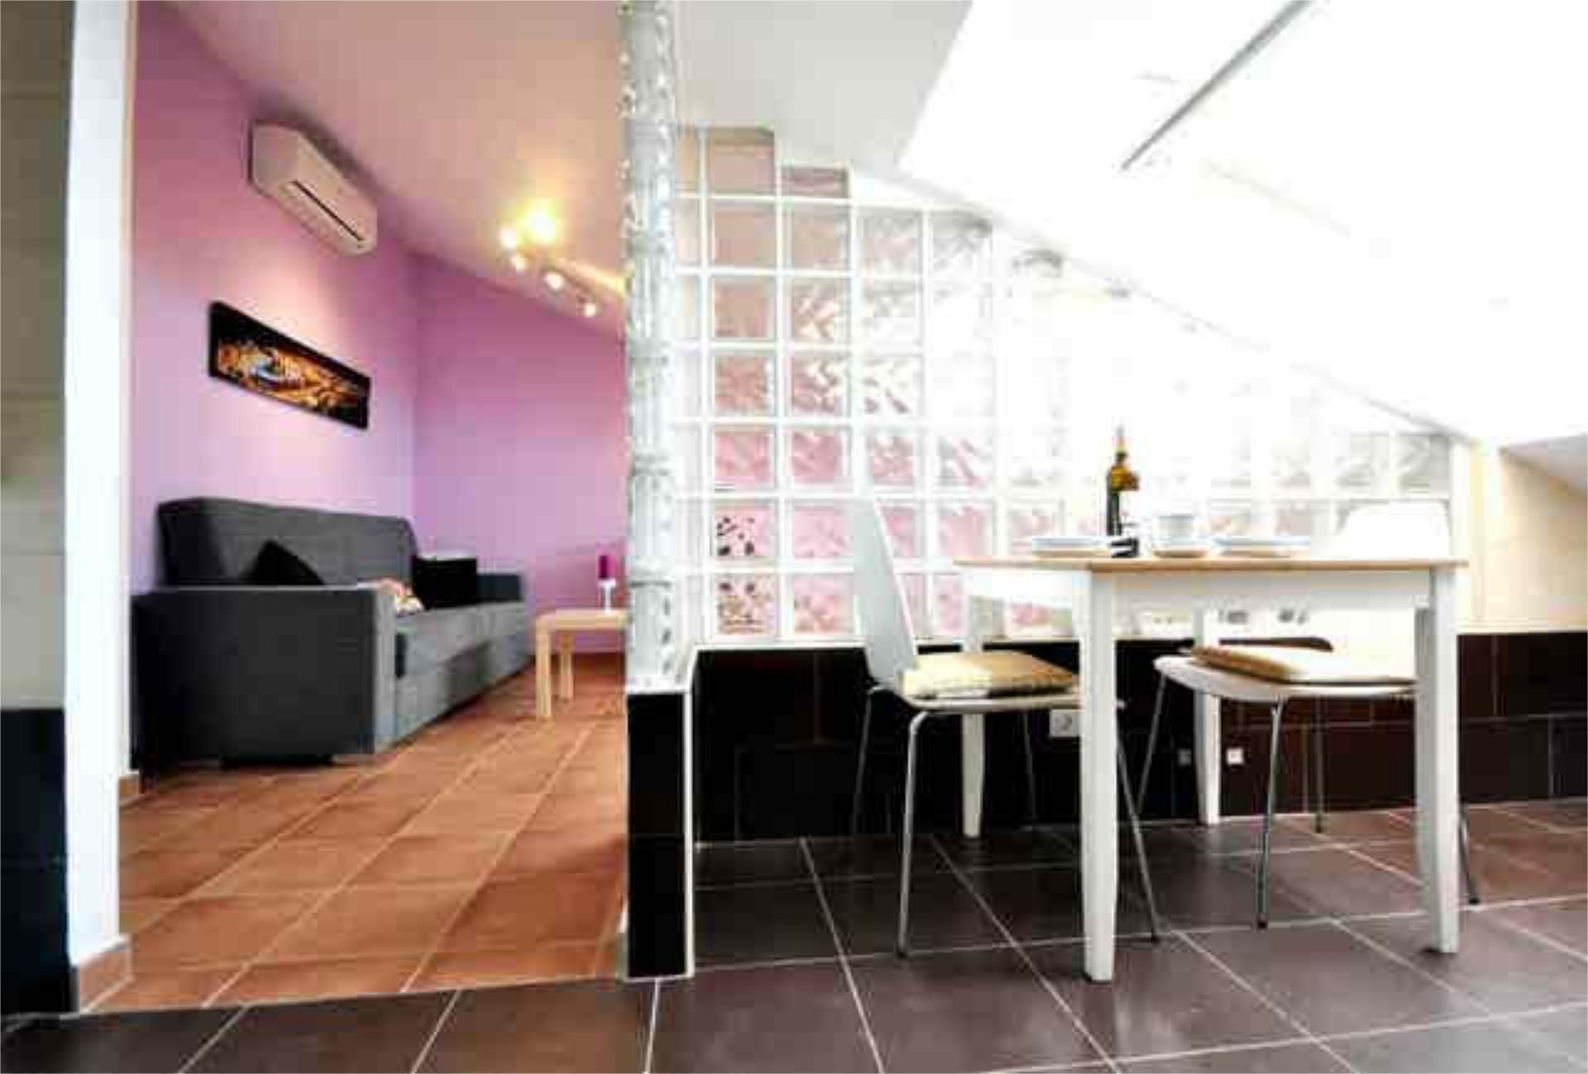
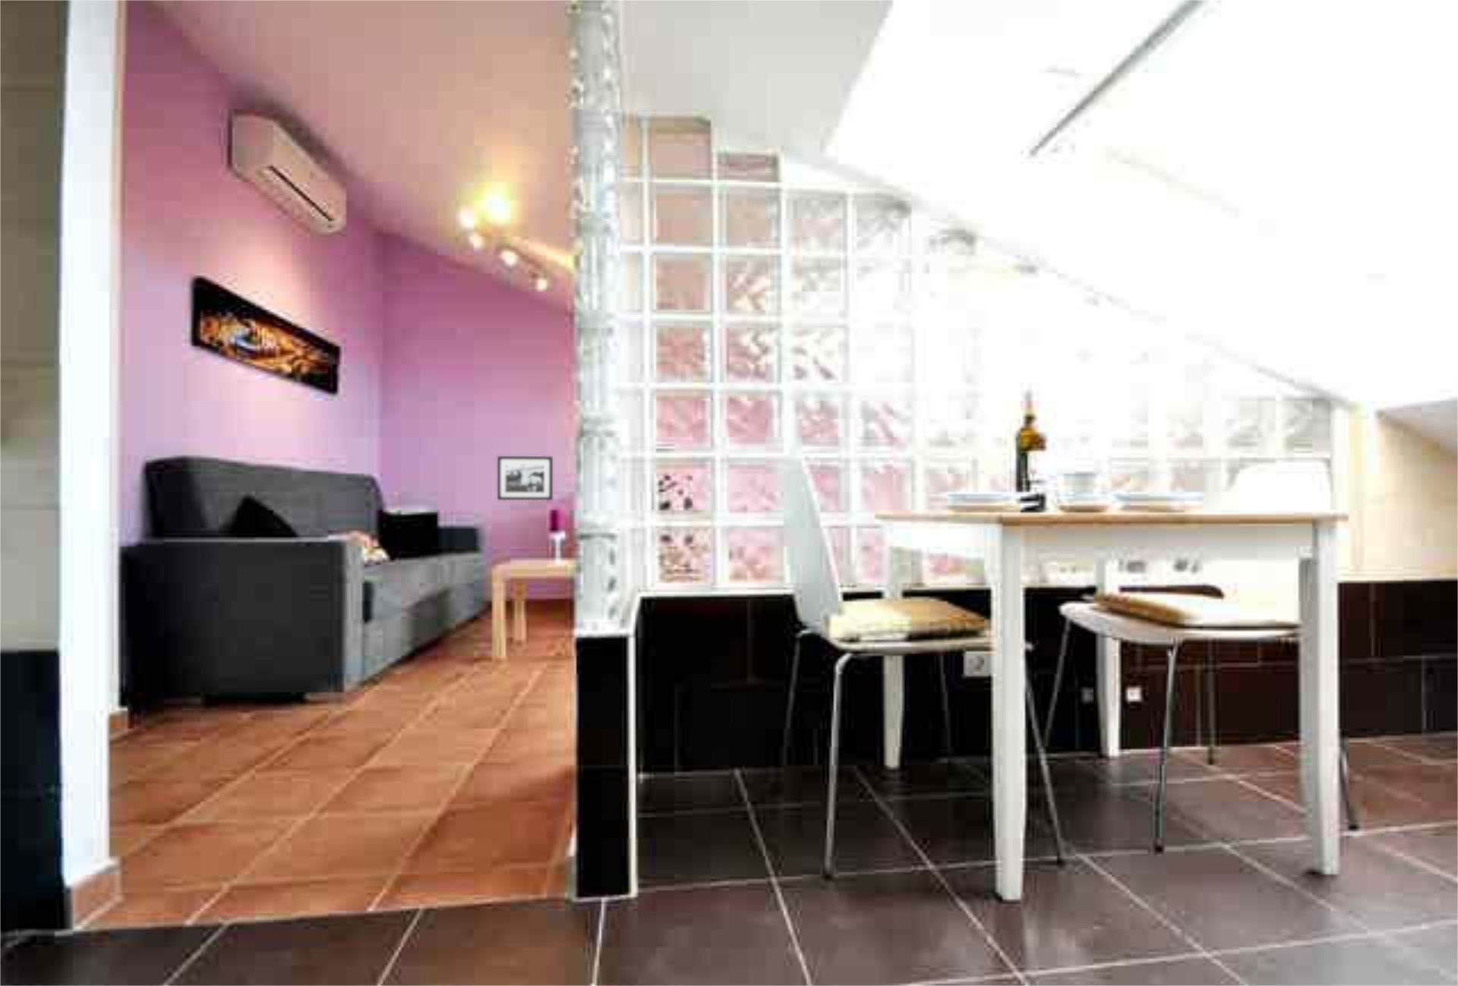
+ picture frame [496,456,553,501]
